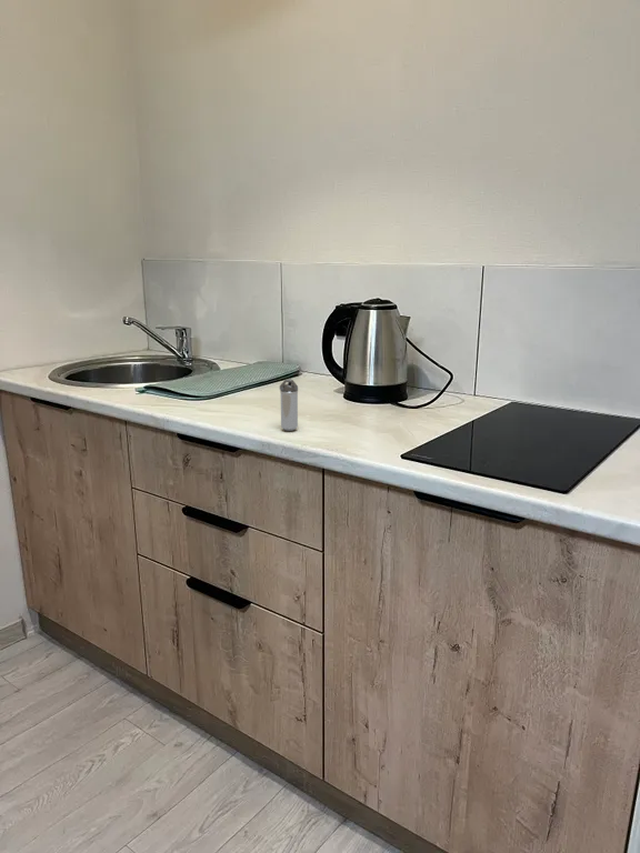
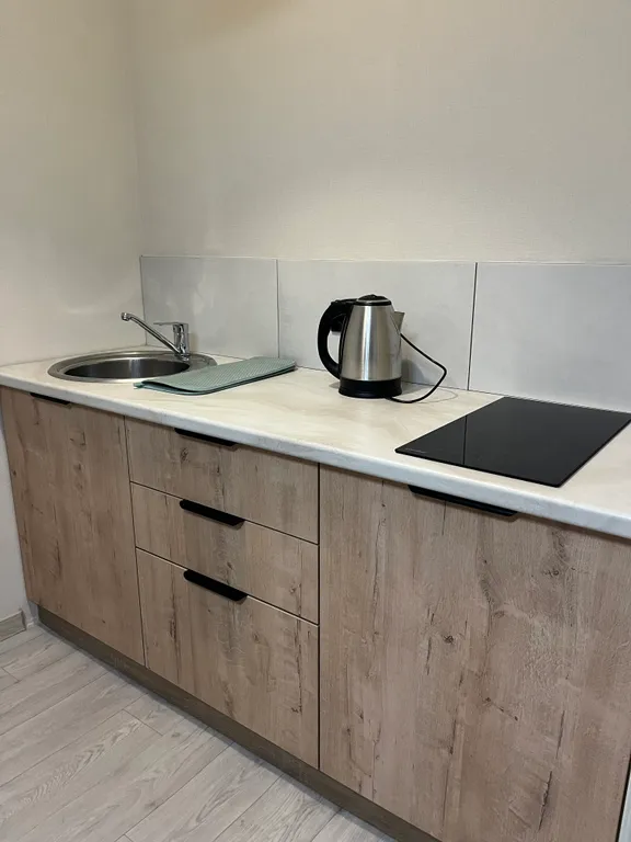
- shaker [279,378,299,432]
